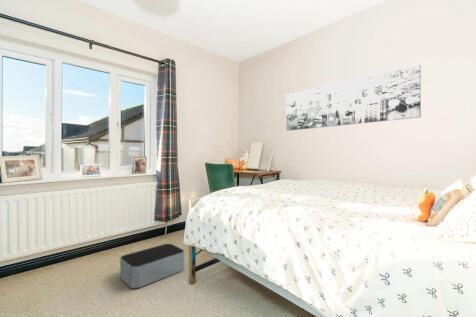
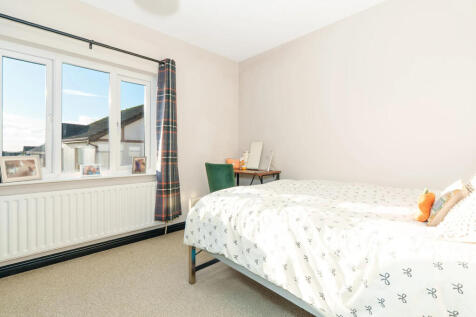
- wall art [285,63,422,132]
- storage bin [119,243,185,289]
